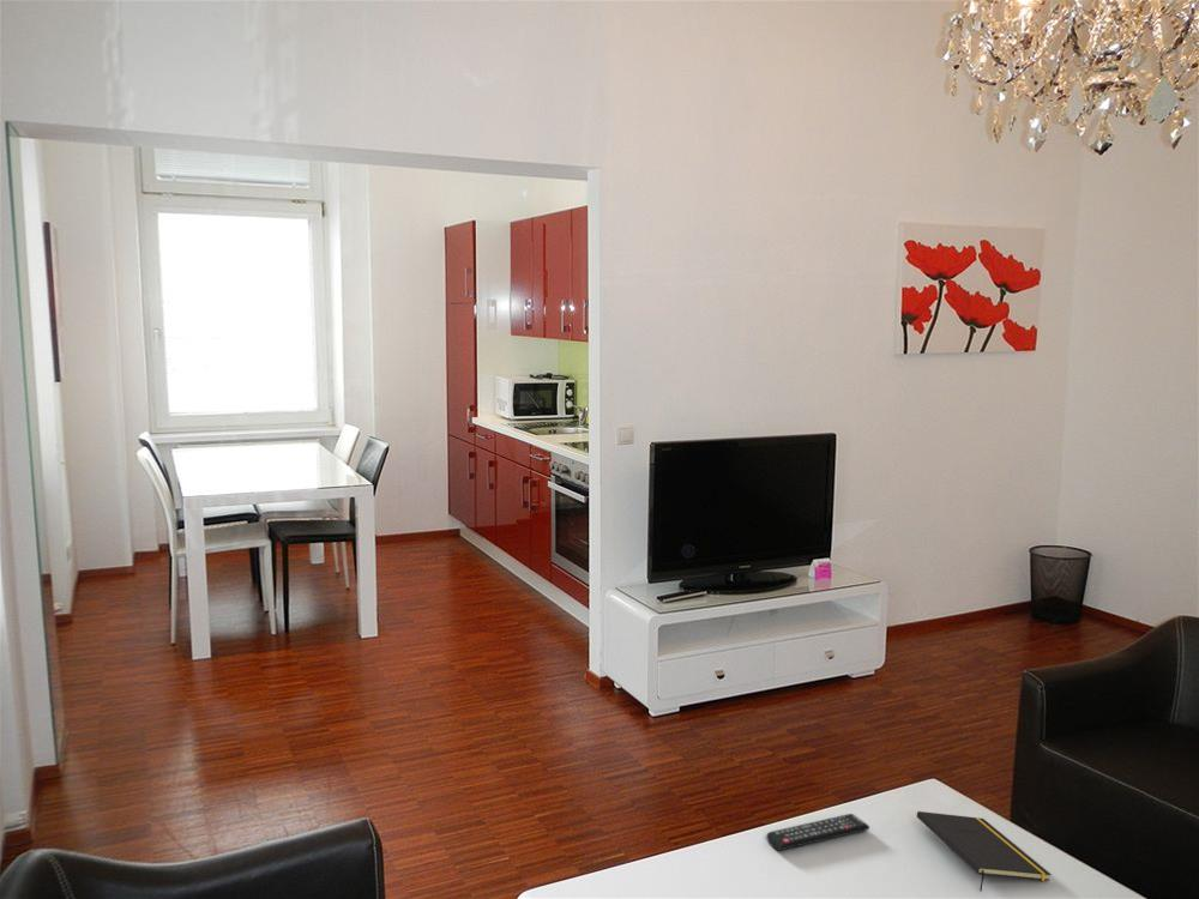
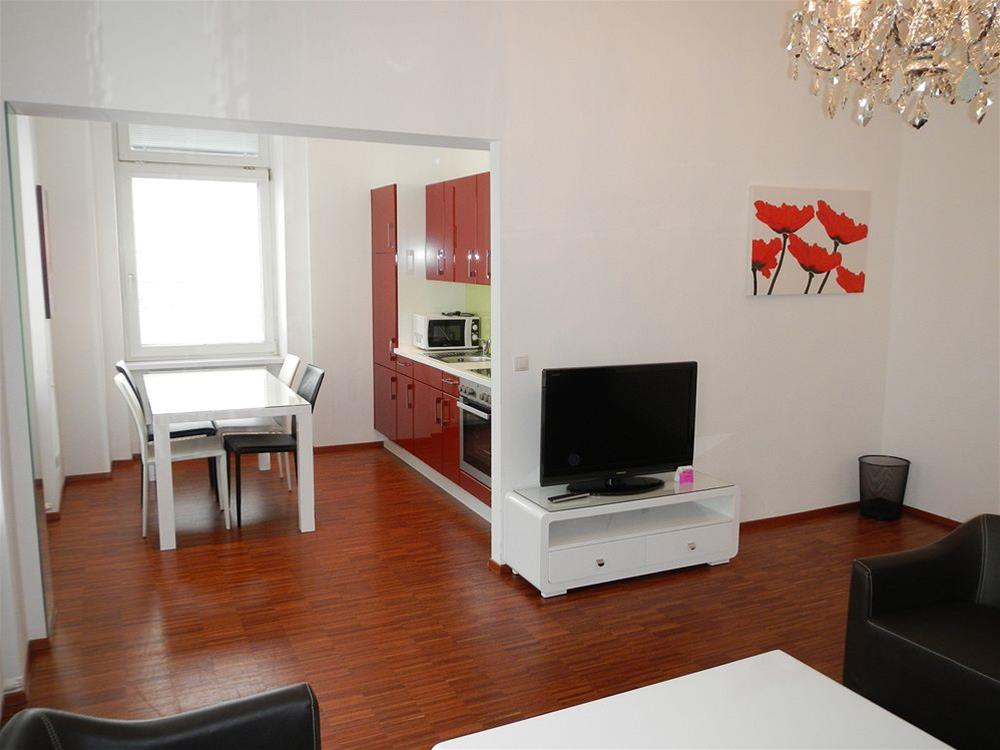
- remote control [765,813,870,852]
- notepad [916,810,1053,892]
